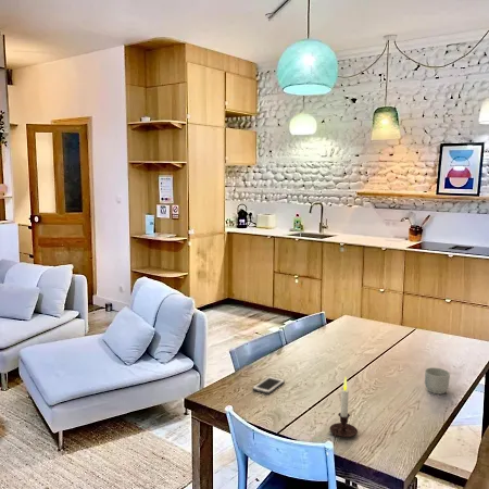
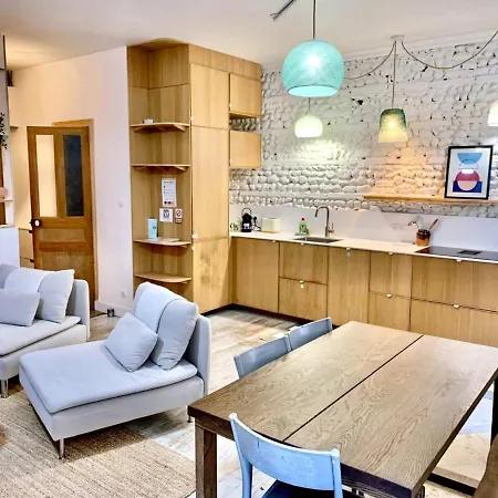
- cell phone [252,375,286,394]
- mug [424,366,451,394]
- candle [329,376,359,438]
